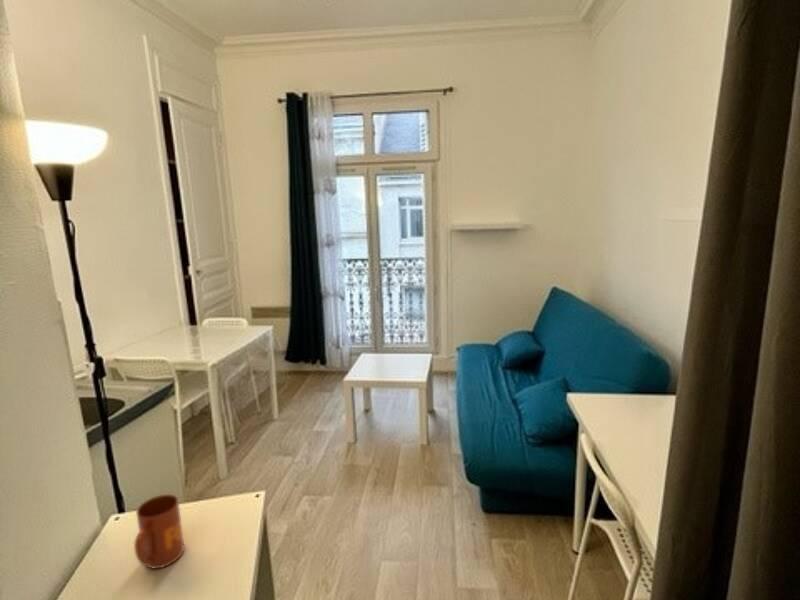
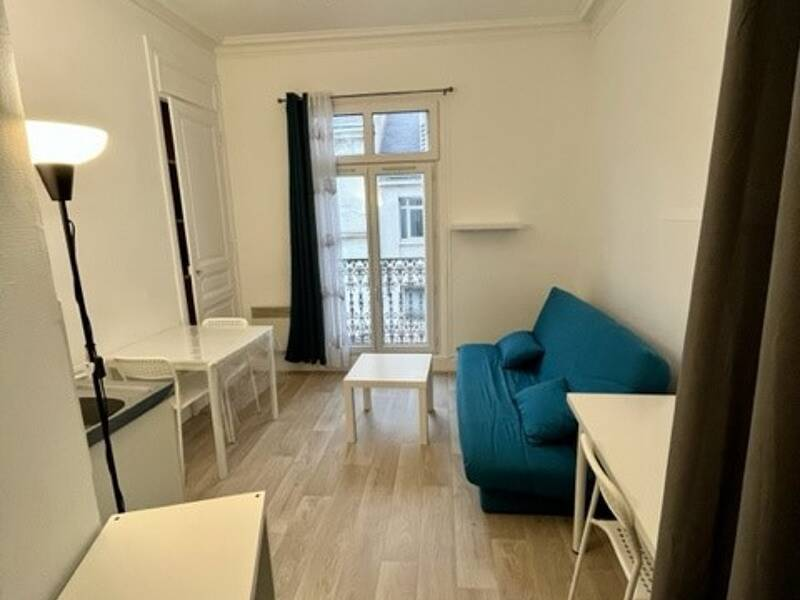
- mug [133,493,185,570]
